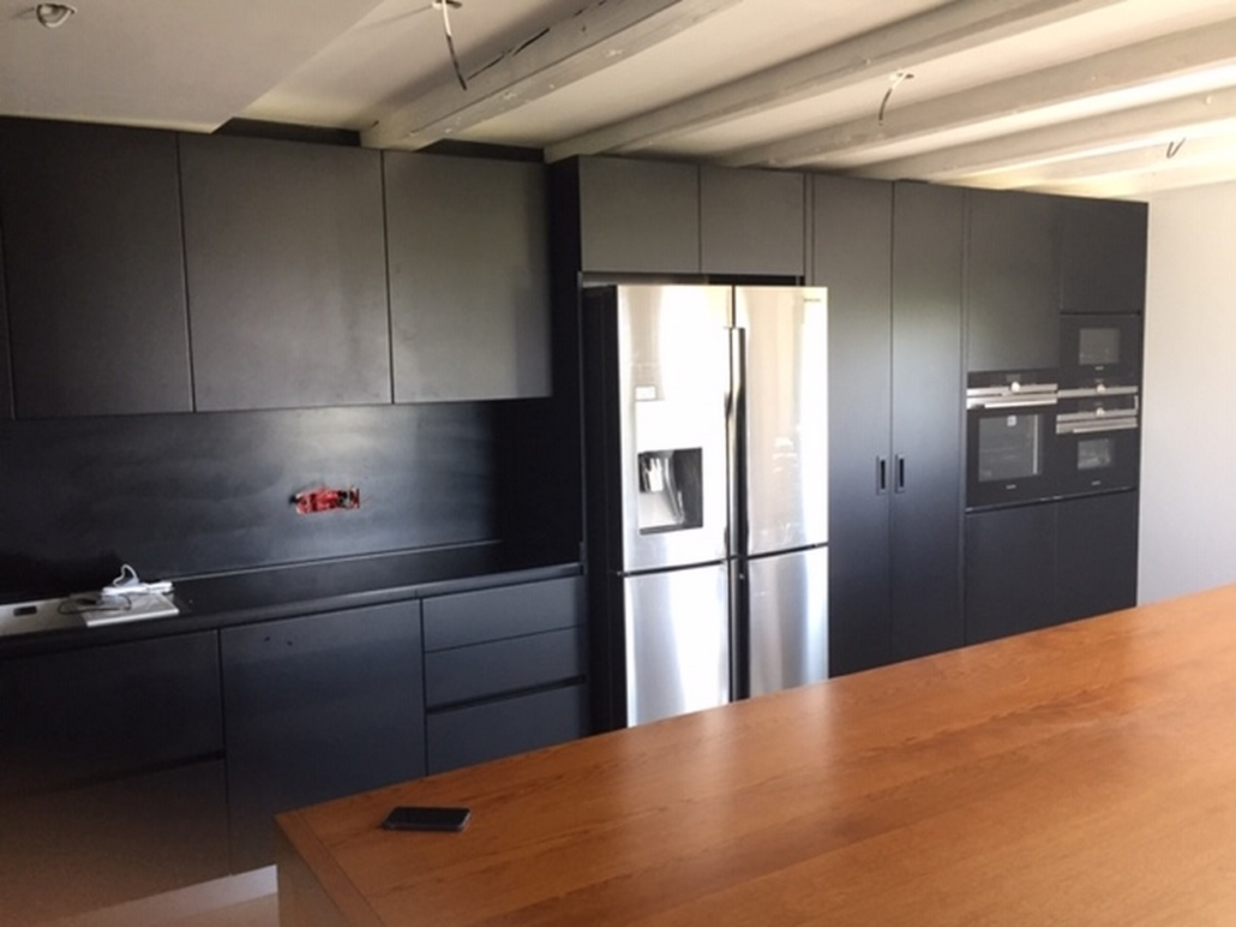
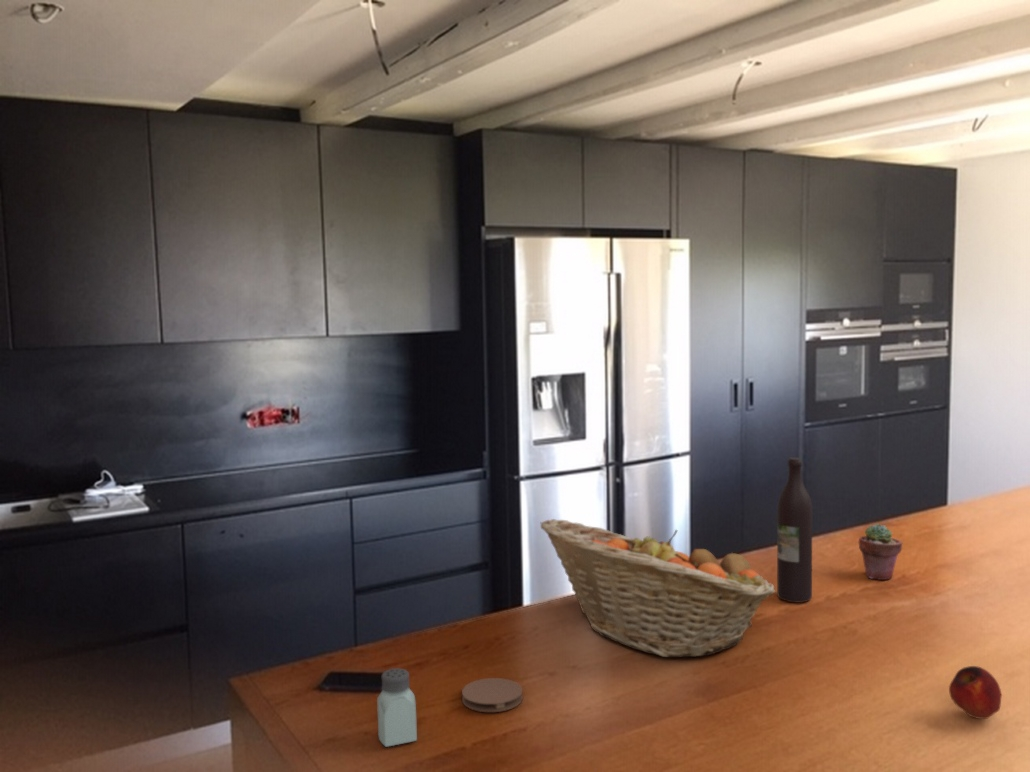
+ fruit basket [539,518,777,658]
+ saltshaker [376,667,418,748]
+ potted succulent [858,523,903,581]
+ apple [948,665,1003,720]
+ wine bottle [776,457,813,603]
+ coaster [461,677,524,713]
